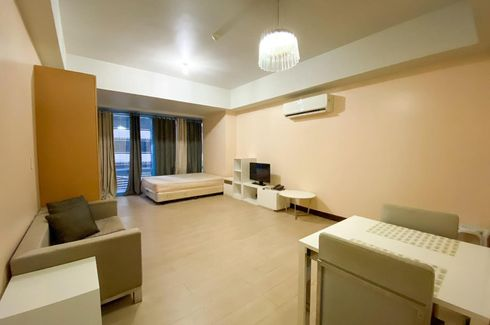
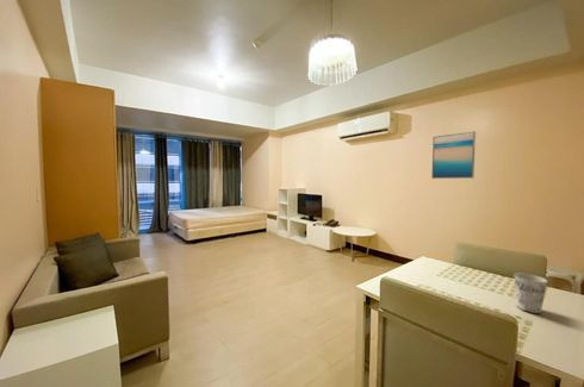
+ cup [512,271,548,314]
+ wall art [430,131,477,180]
